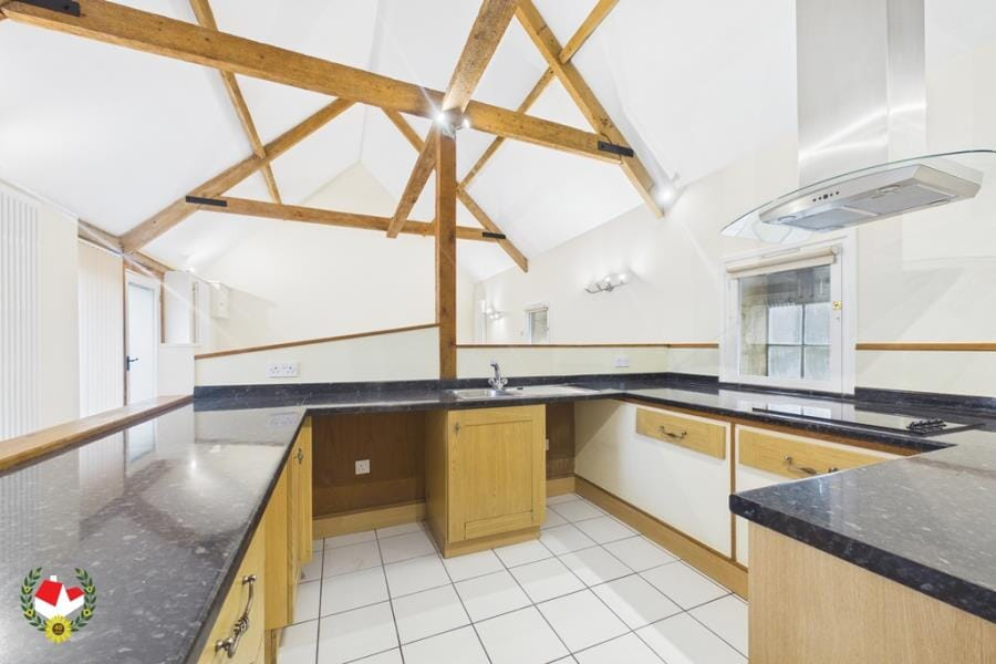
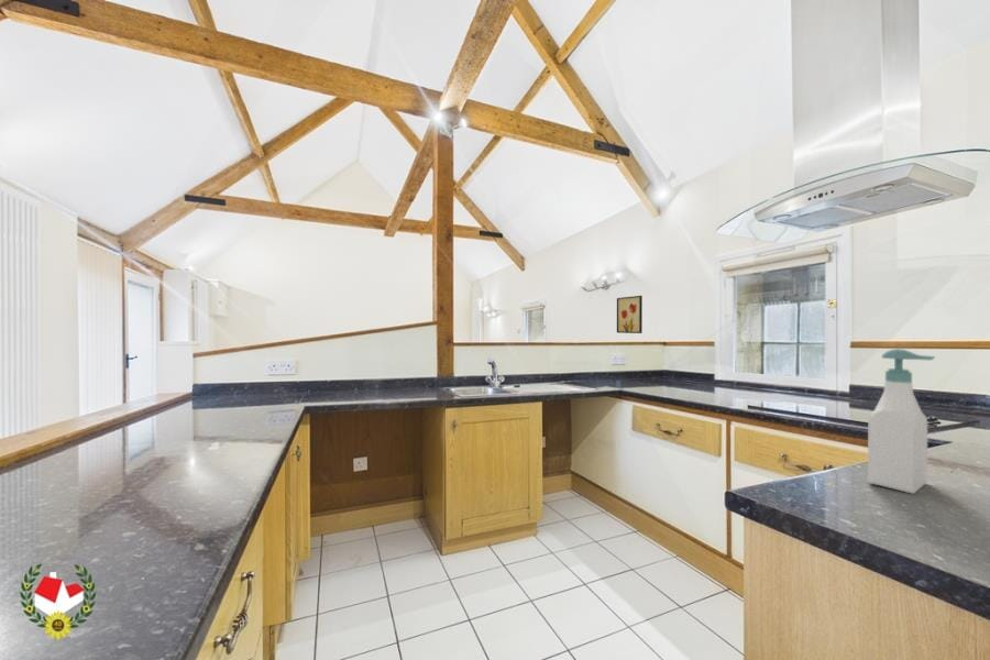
+ wall art [616,295,644,334]
+ soap bottle [867,348,936,495]
